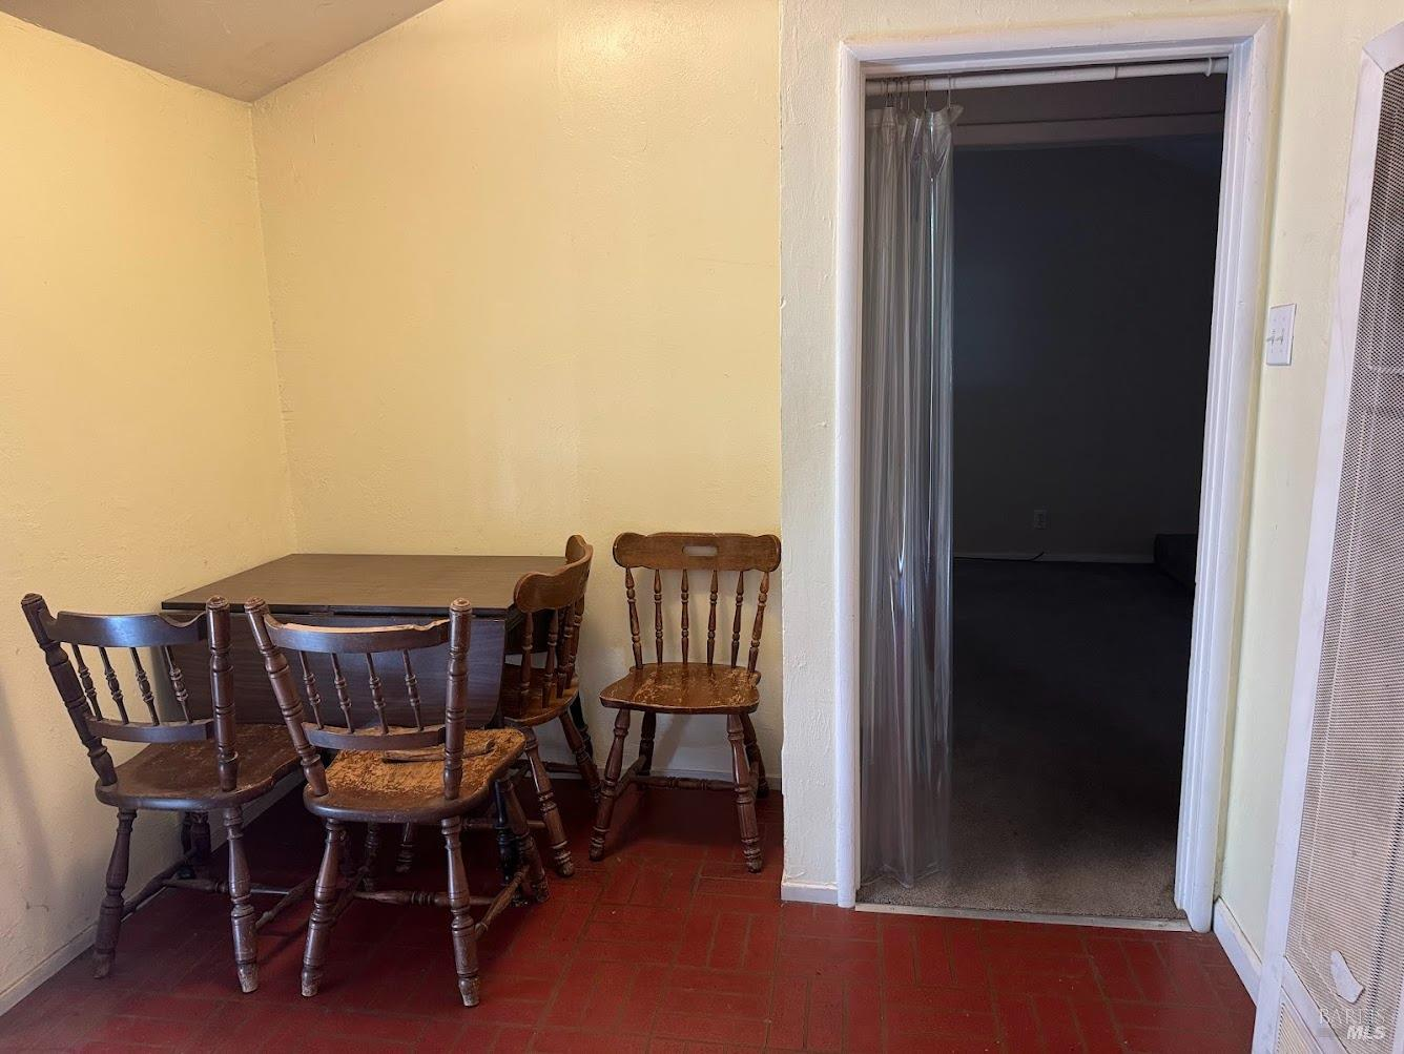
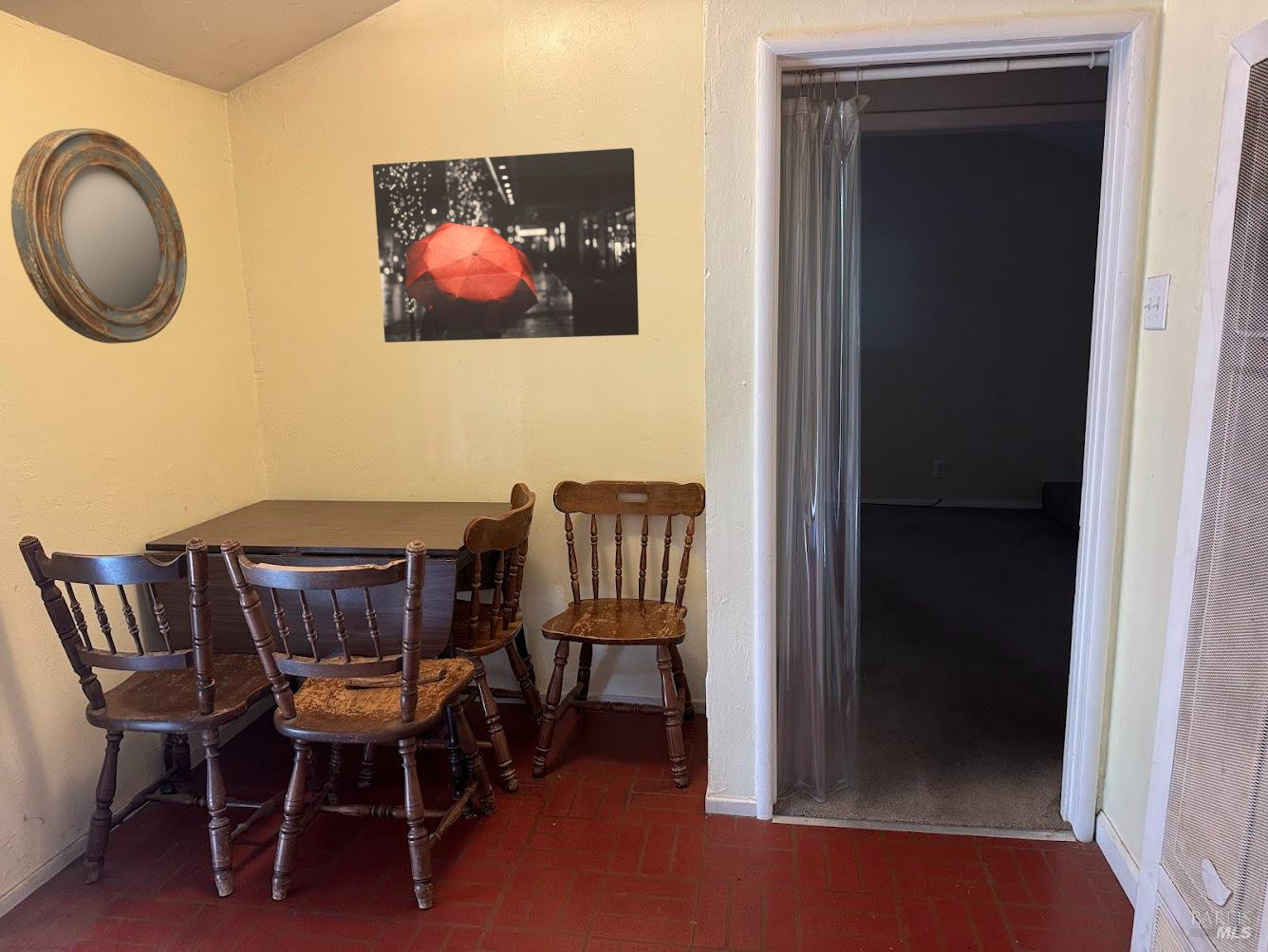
+ wall art [372,147,640,344]
+ home mirror [10,127,188,345]
